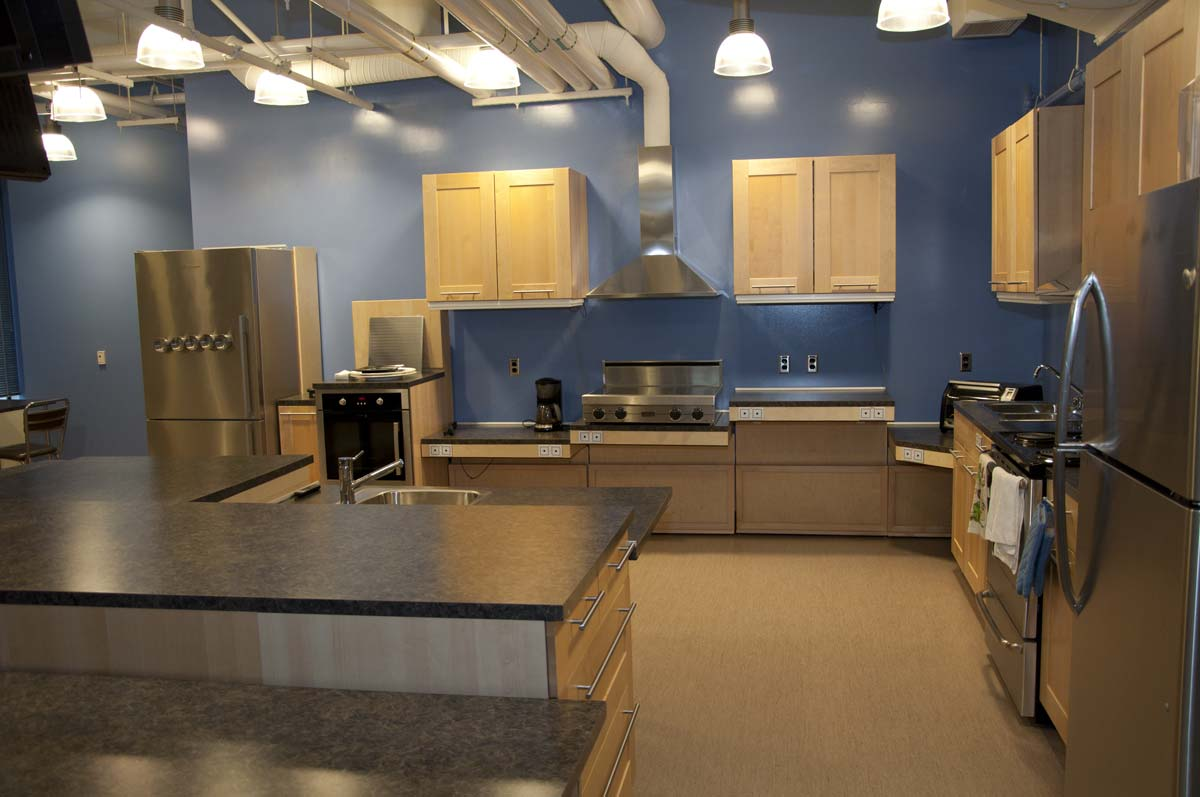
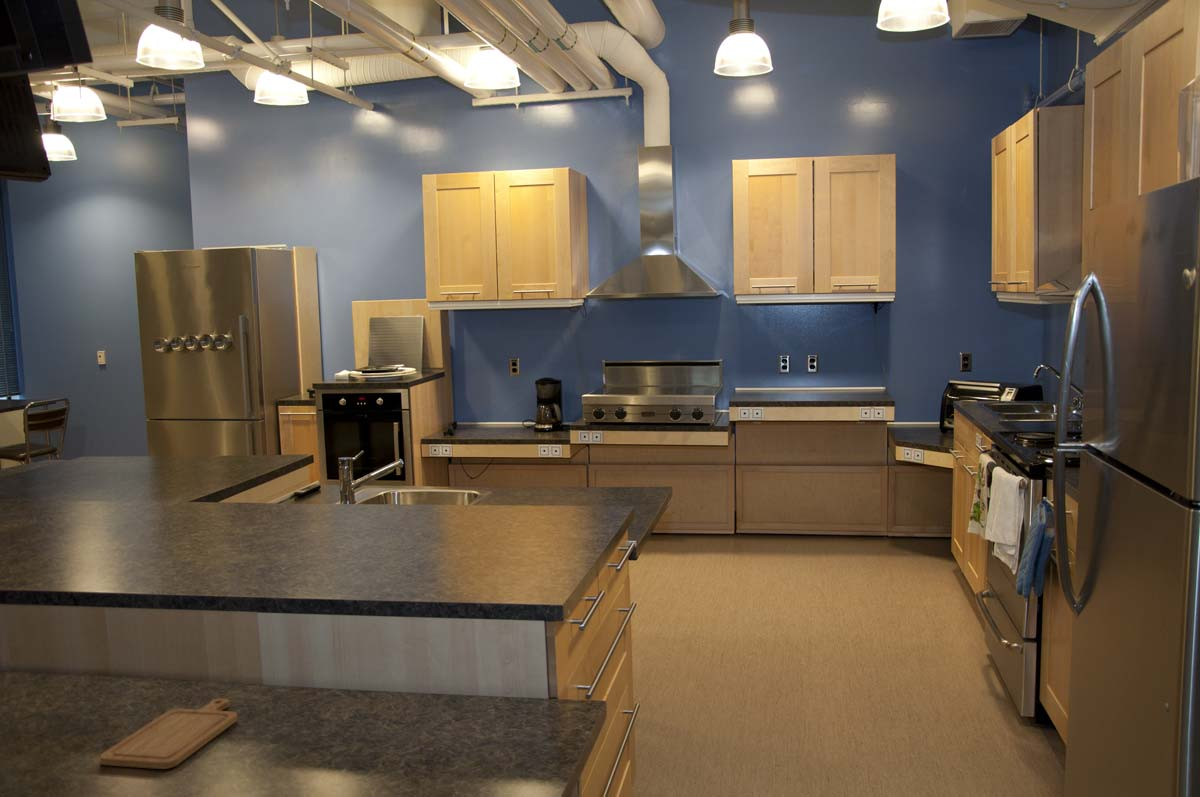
+ chopping board [99,698,238,770]
